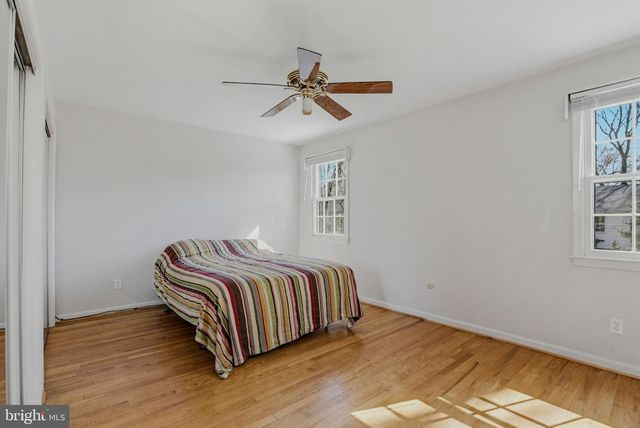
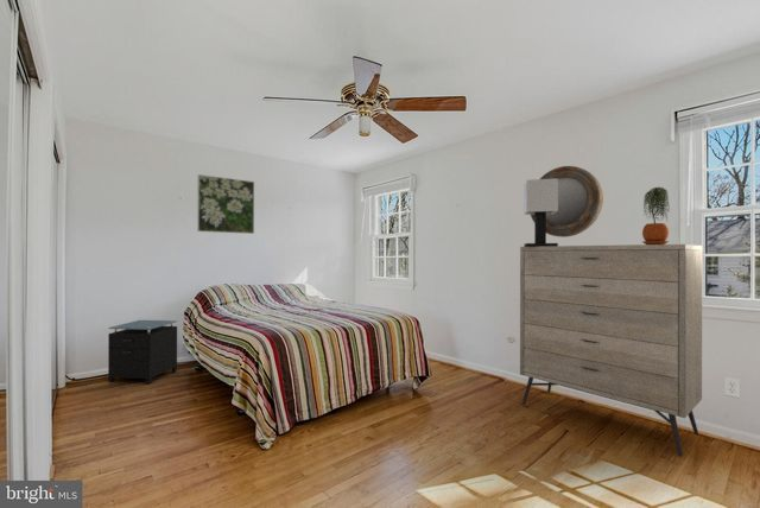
+ potted plant [641,186,671,245]
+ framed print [196,173,255,235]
+ dresser [519,243,703,458]
+ nightstand [107,319,178,386]
+ home mirror [530,165,604,239]
+ table lamp [522,178,559,247]
